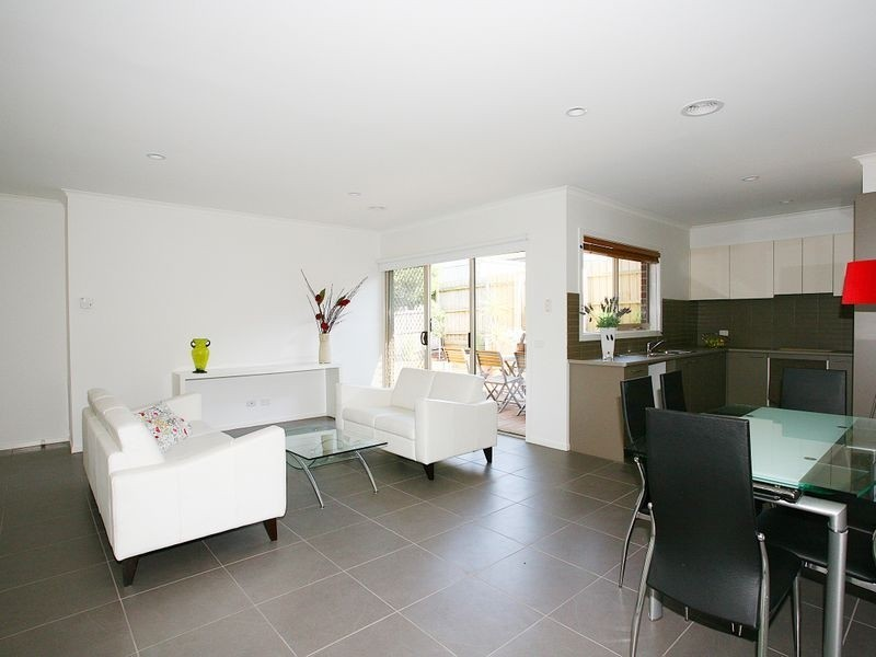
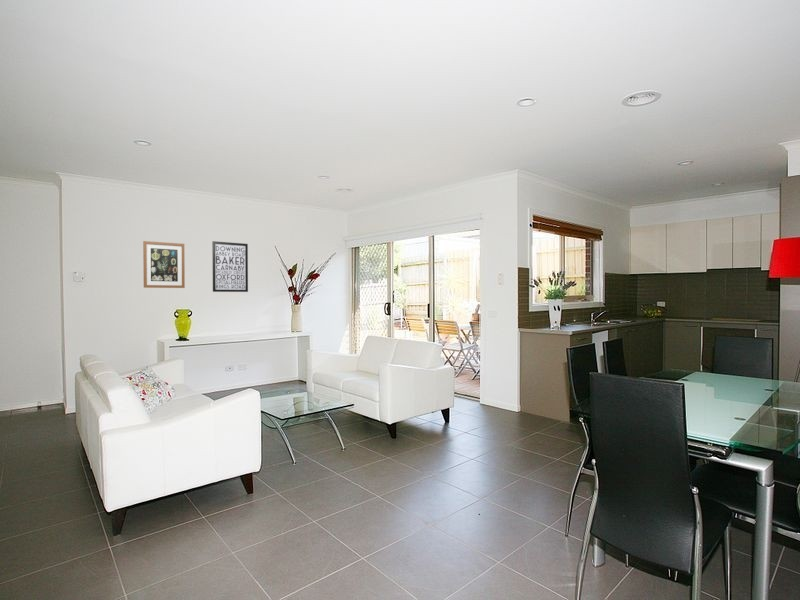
+ wall art [211,240,249,293]
+ wall art [142,240,186,289]
